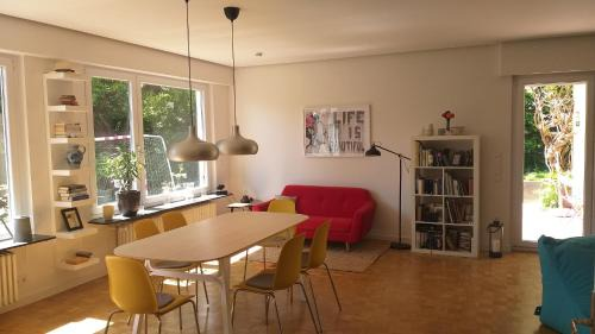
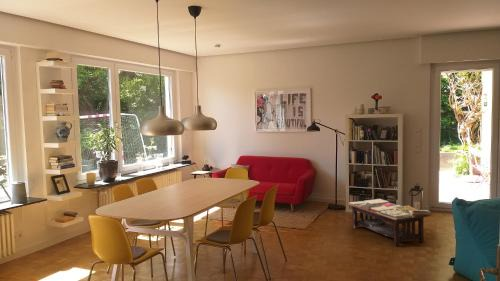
+ coffee table [347,198,432,247]
